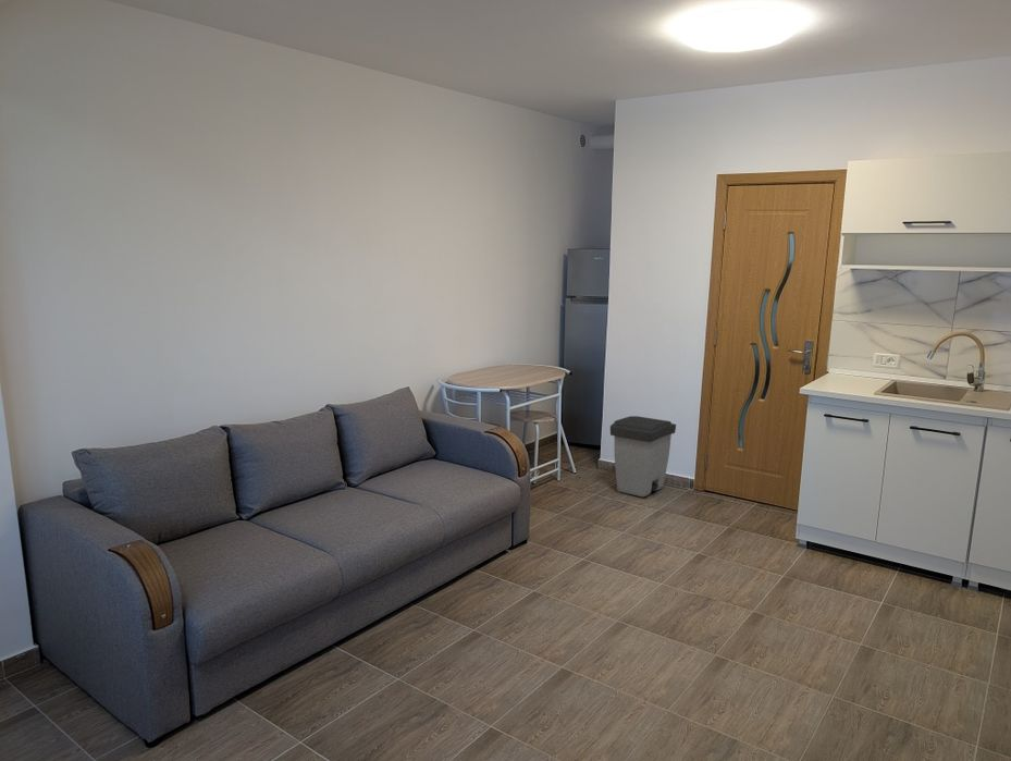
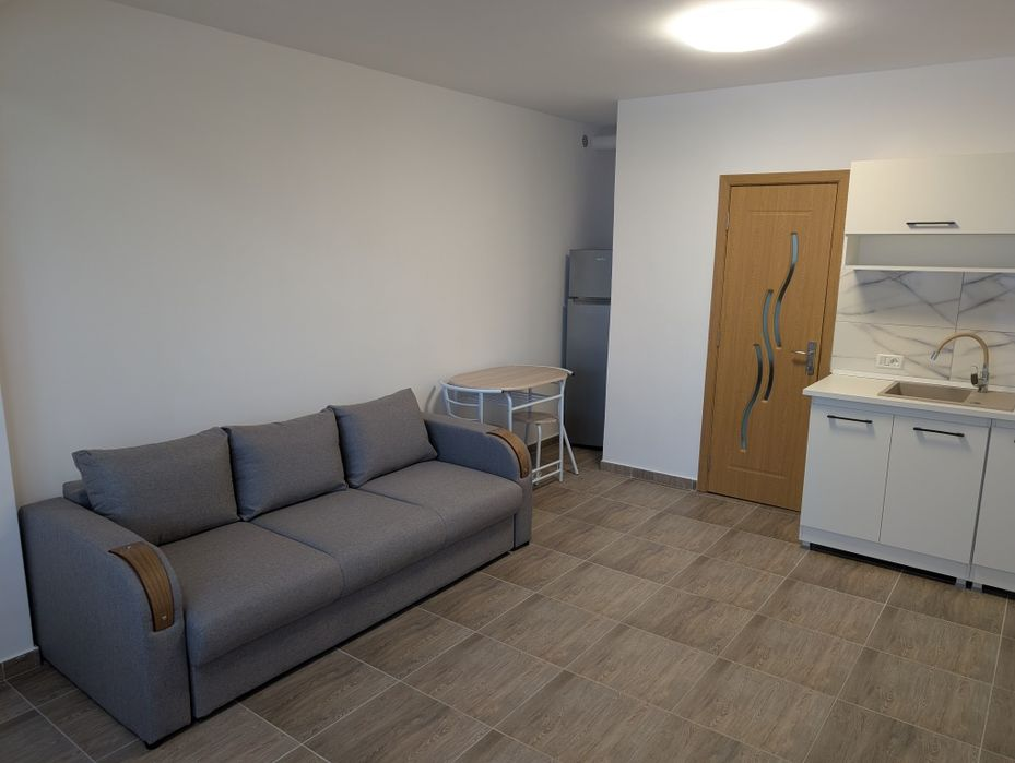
- trash can [609,415,677,498]
